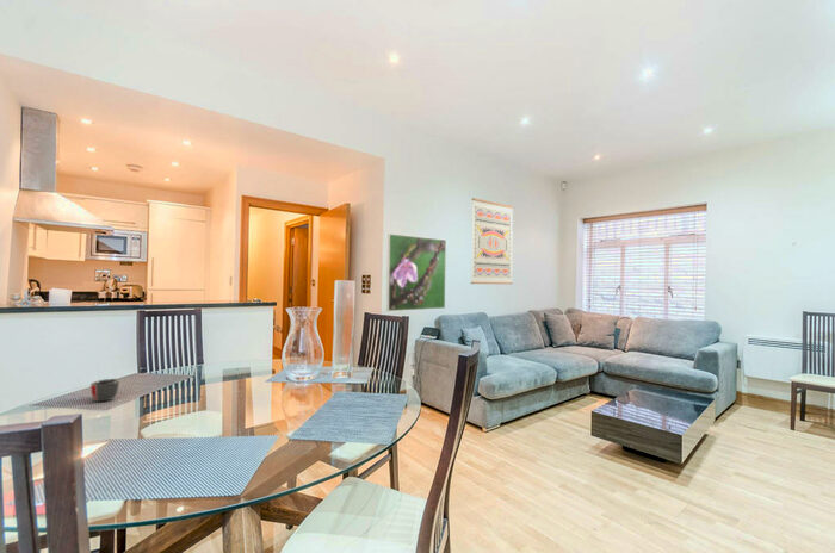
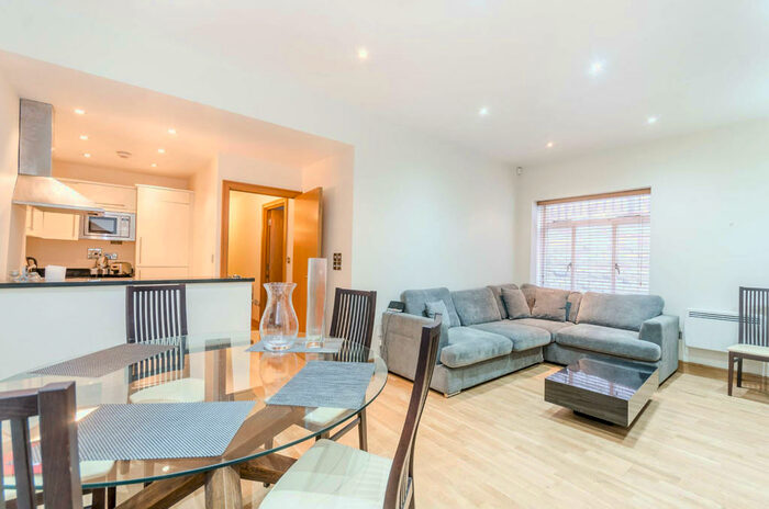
- mug [89,378,120,403]
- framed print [385,232,447,312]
- wall art [470,197,514,285]
